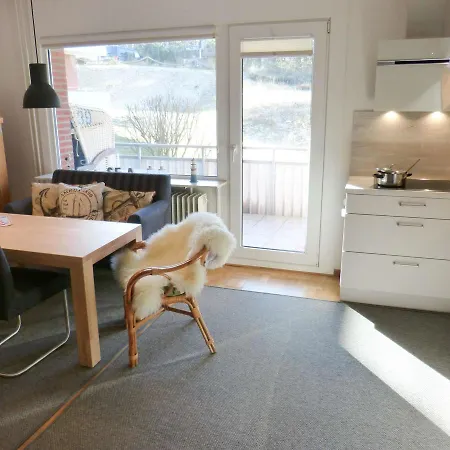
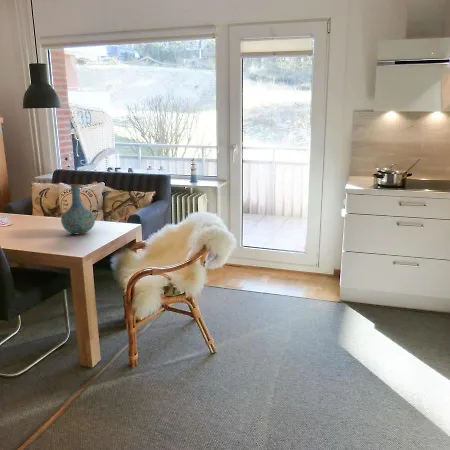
+ vase [60,183,96,235]
